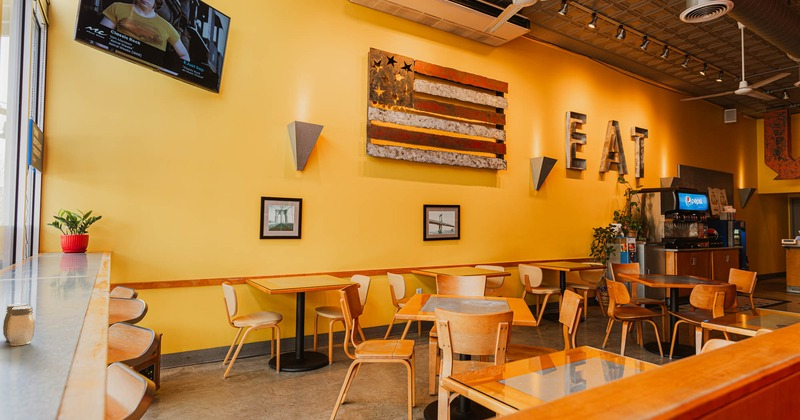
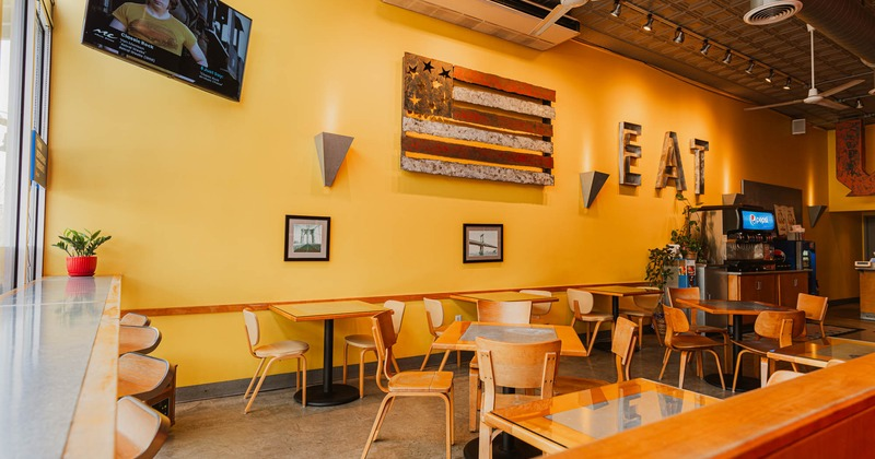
- salt and pepper shaker [2,302,36,346]
